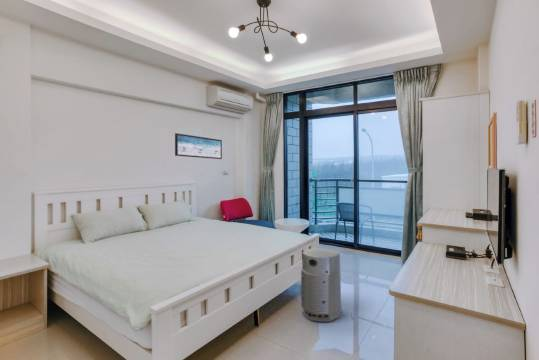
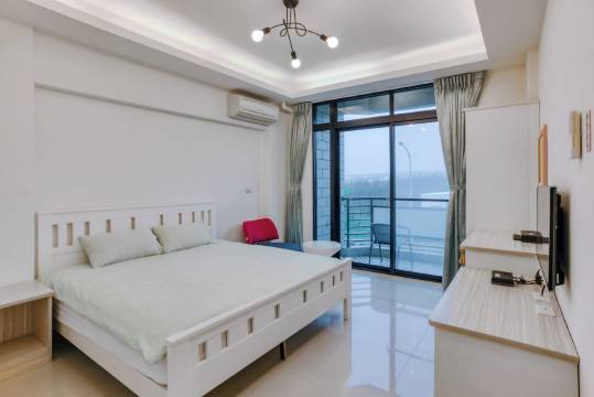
- wall art [174,132,223,160]
- air purifier [300,247,343,323]
